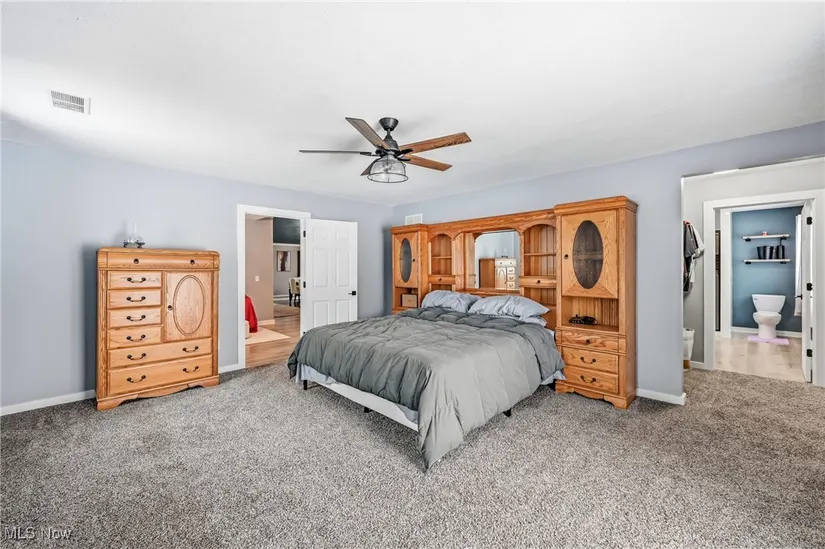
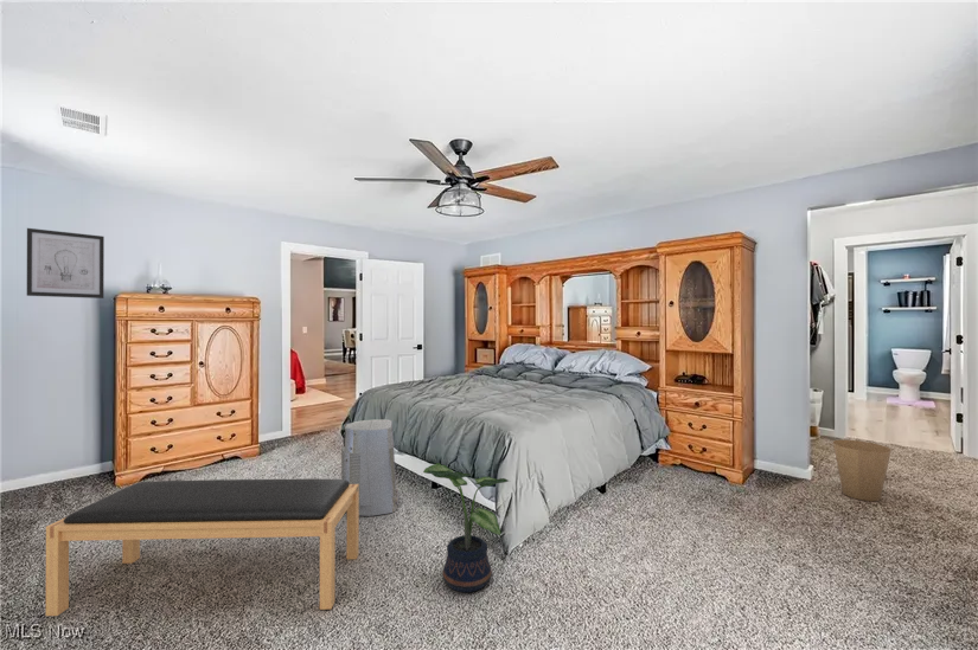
+ wall art [26,227,106,300]
+ potted plant [422,462,512,593]
+ trash can [832,439,893,502]
+ bench [45,478,360,617]
+ air purifier [340,418,399,517]
